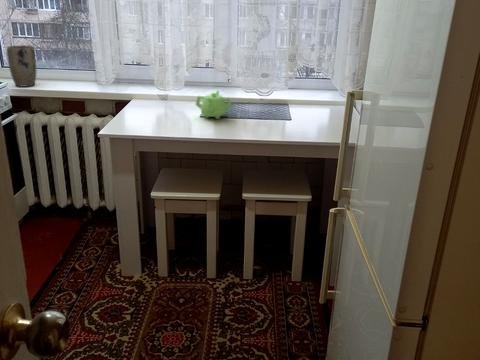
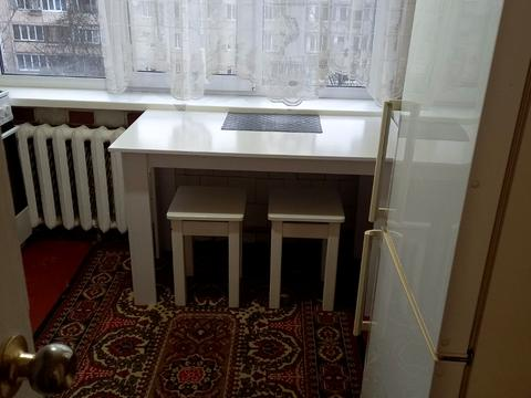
- teapot [195,89,233,120]
- plant pot [6,44,37,88]
